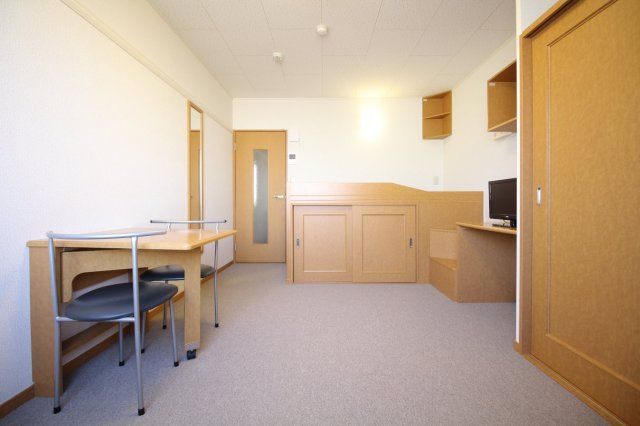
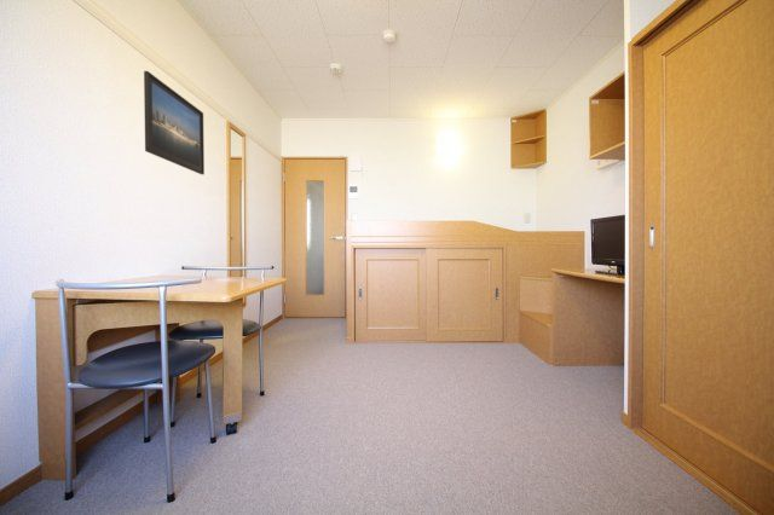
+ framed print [143,70,206,175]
